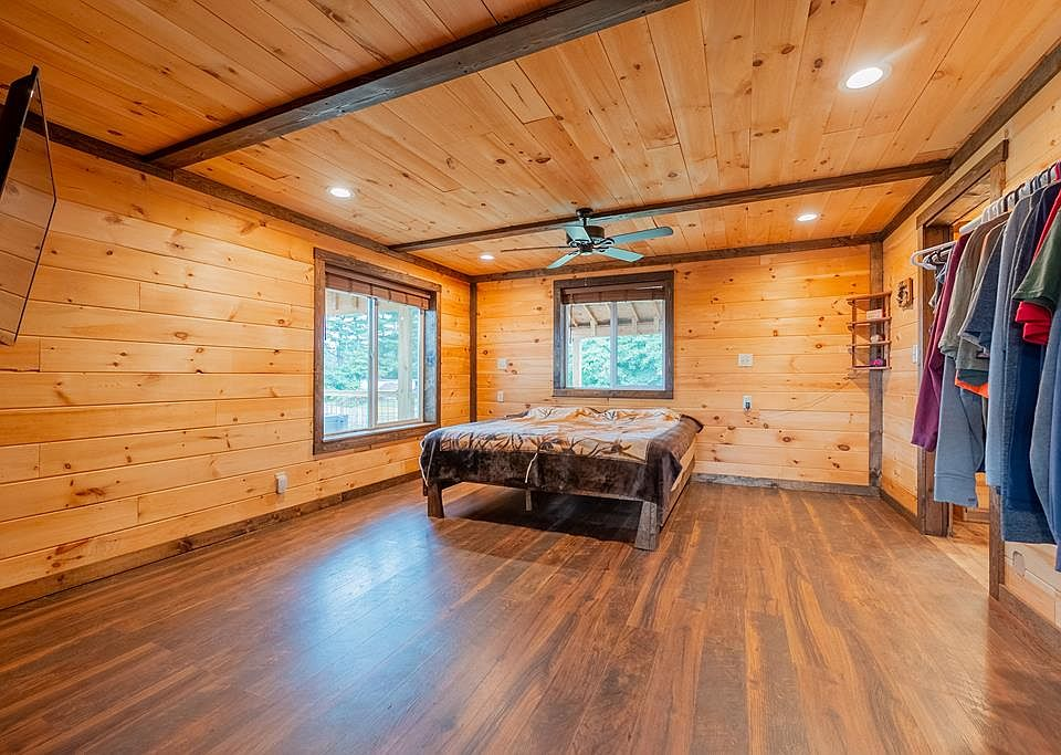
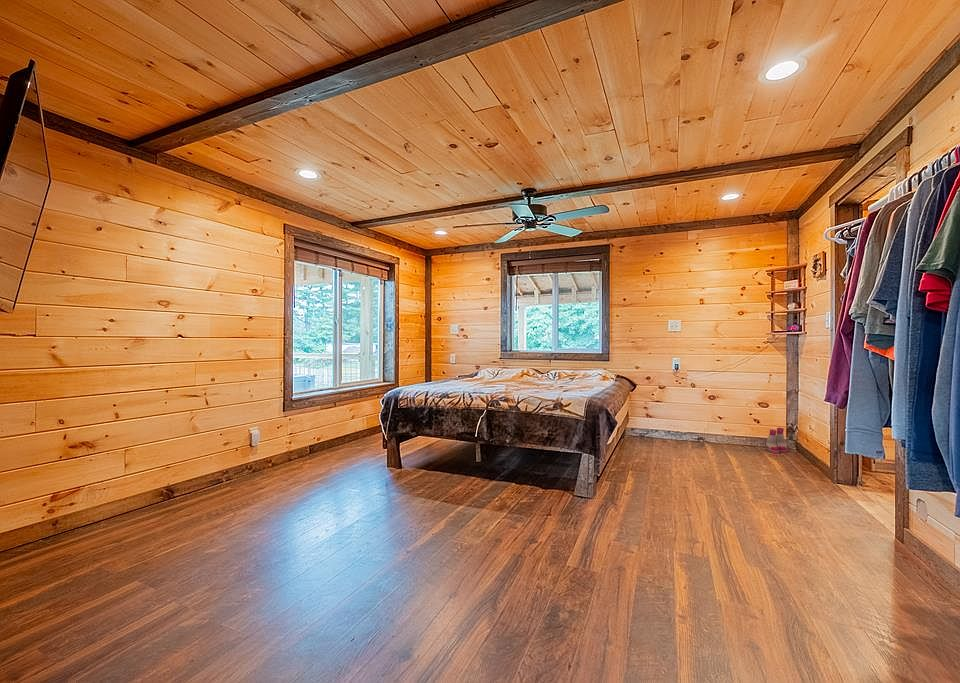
+ boots [764,427,789,454]
